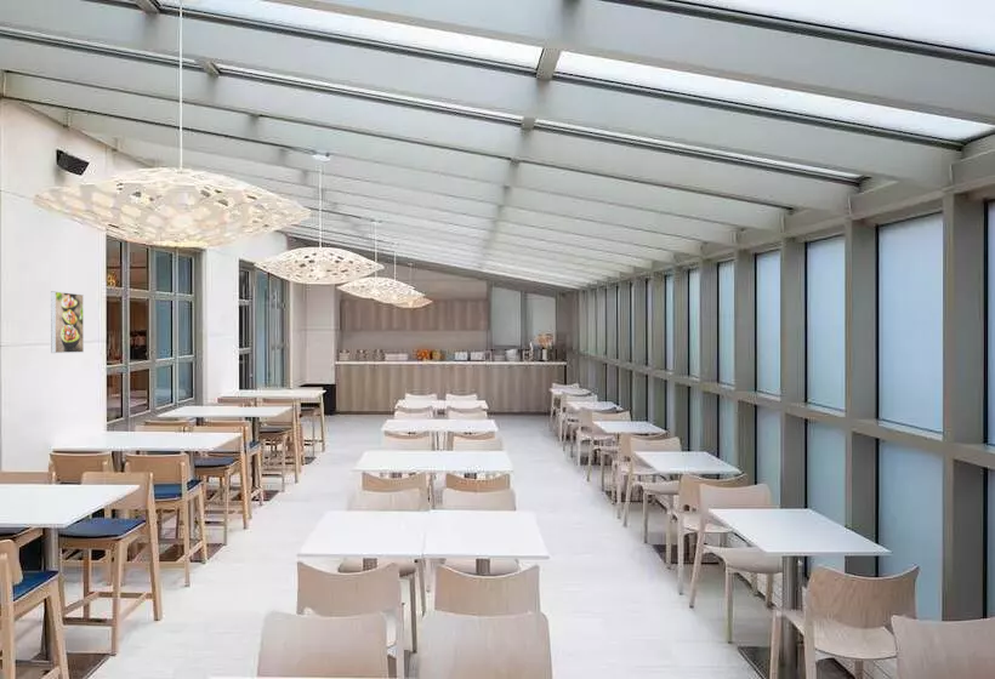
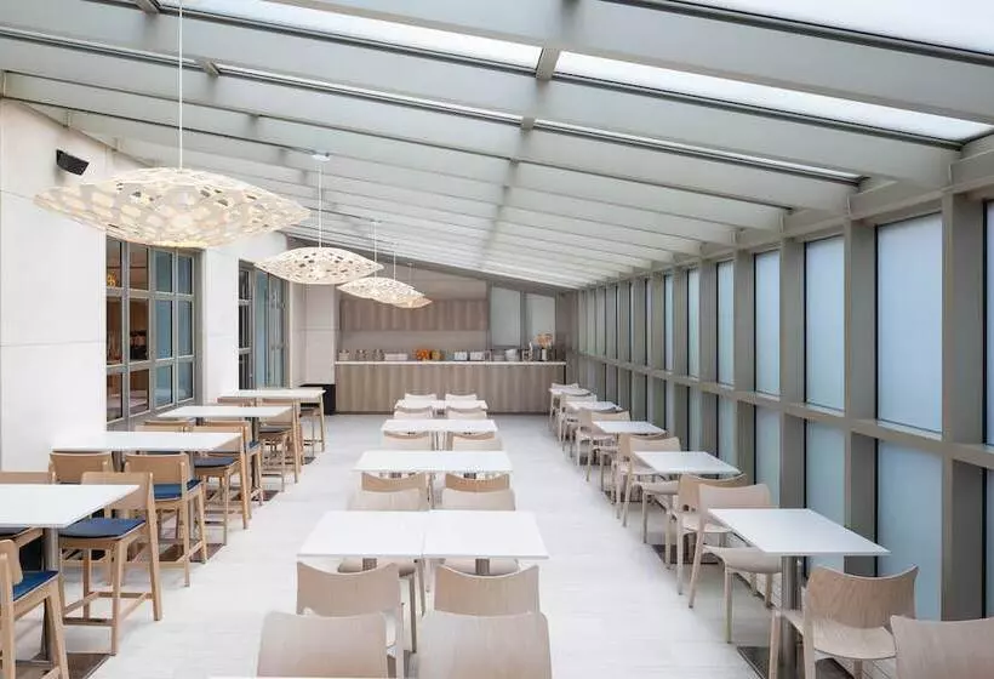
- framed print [50,290,85,354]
